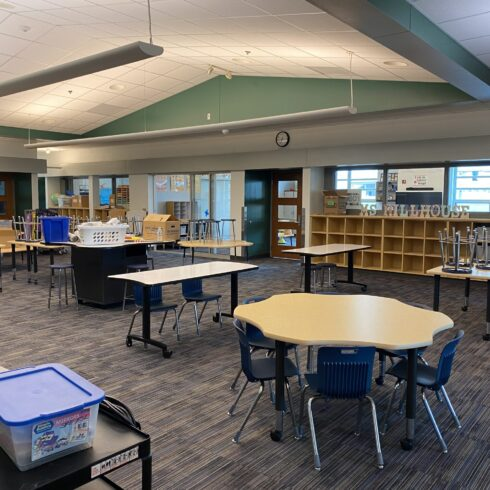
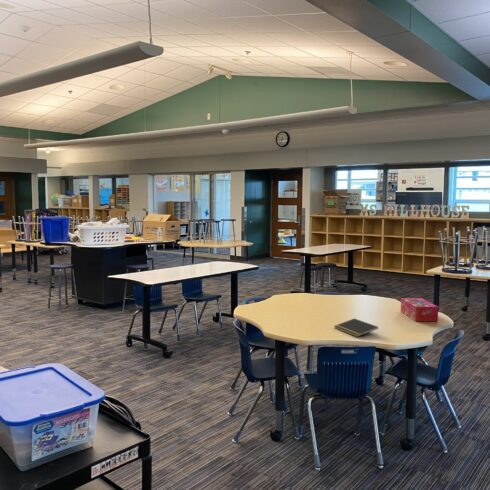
+ notepad [334,317,379,338]
+ tissue box [400,297,439,322]
